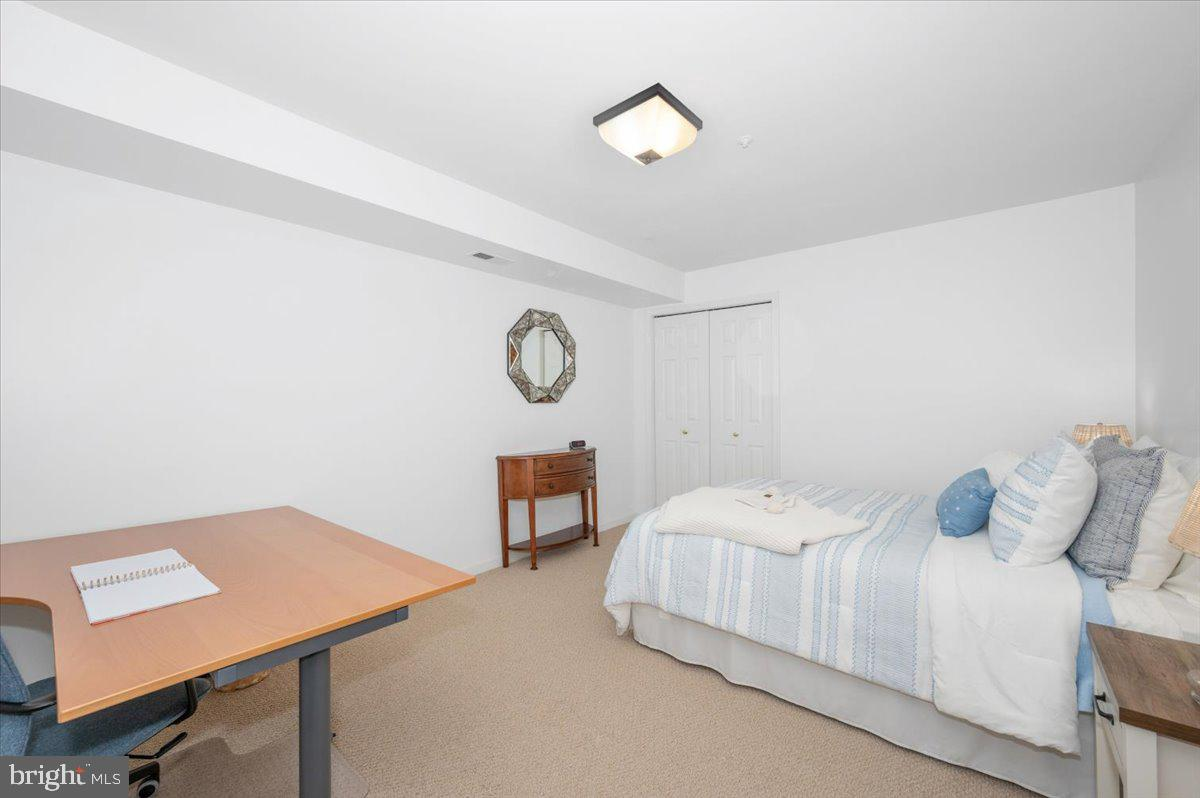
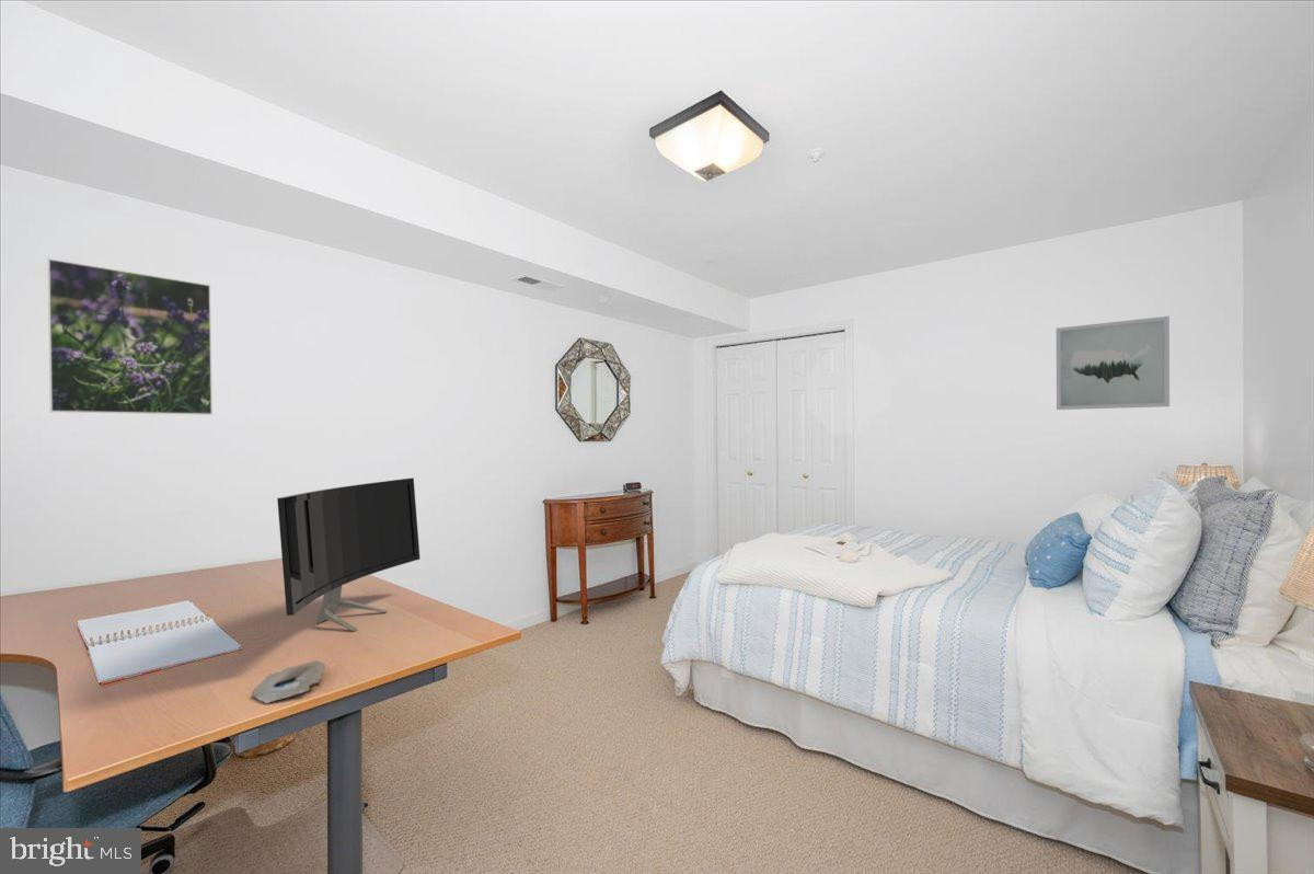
+ wall art [1056,315,1171,411]
+ pencil case [252,659,326,704]
+ monitor [276,476,422,632]
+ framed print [47,257,214,416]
